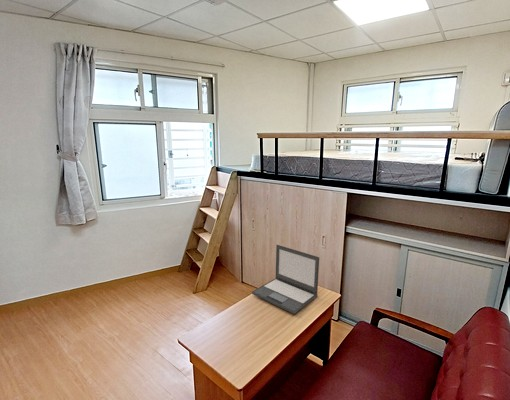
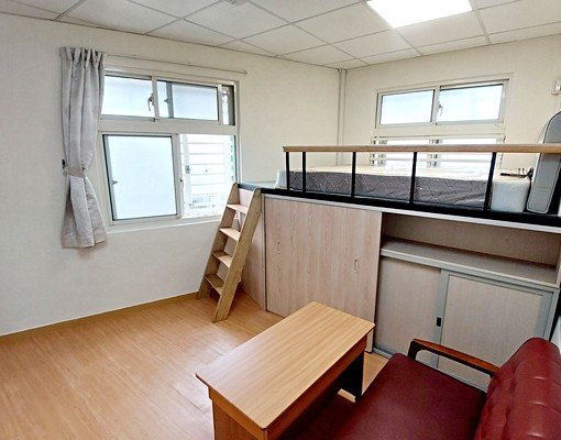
- laptop [251,244,320,315]
